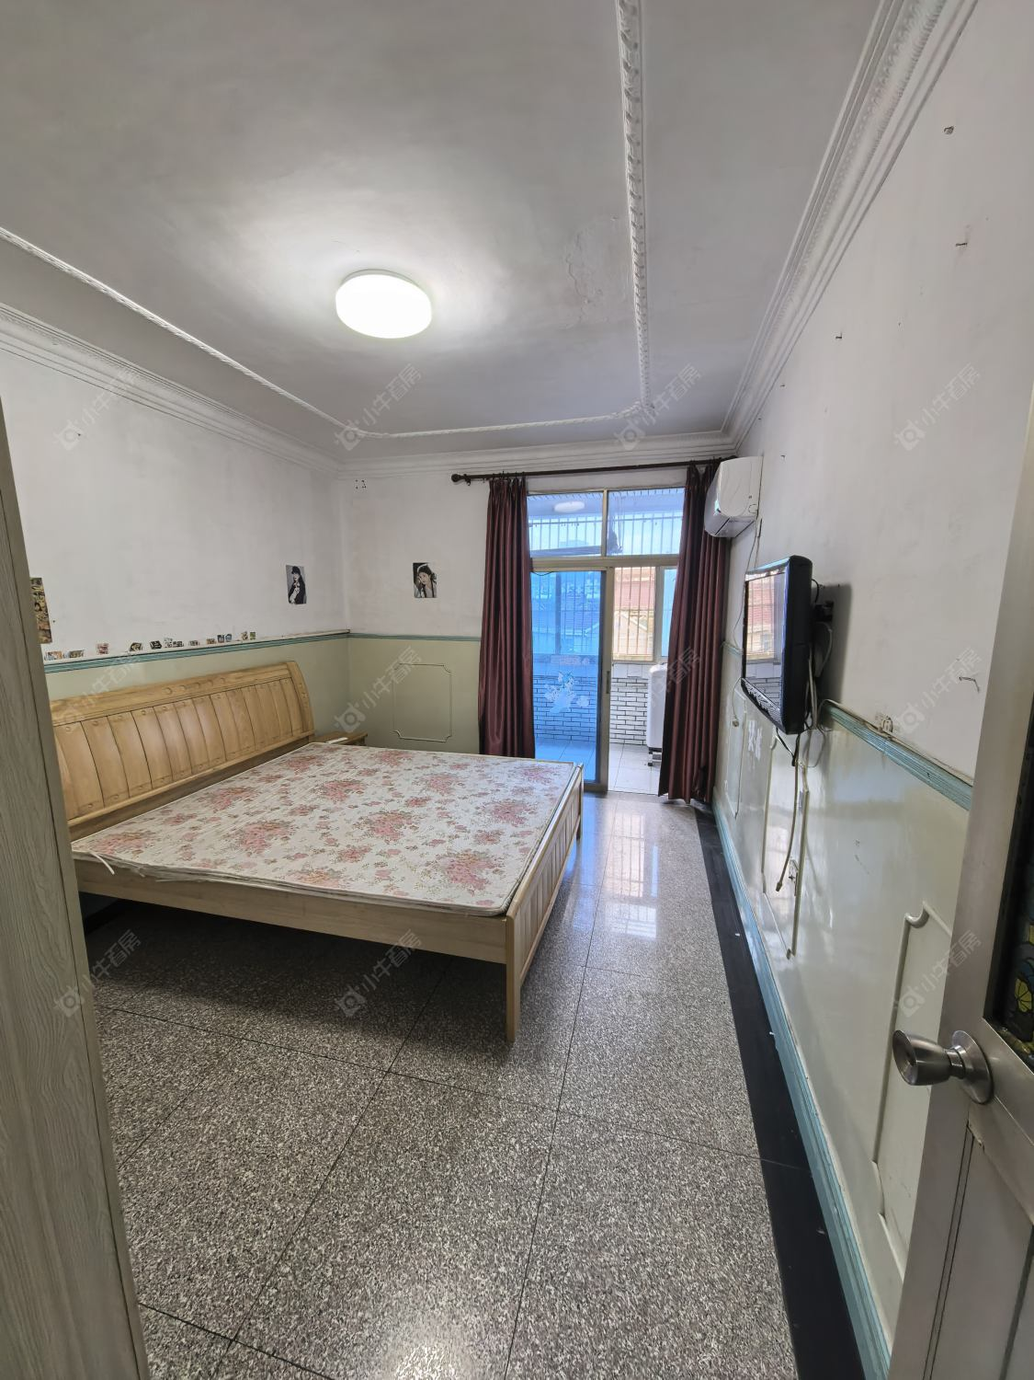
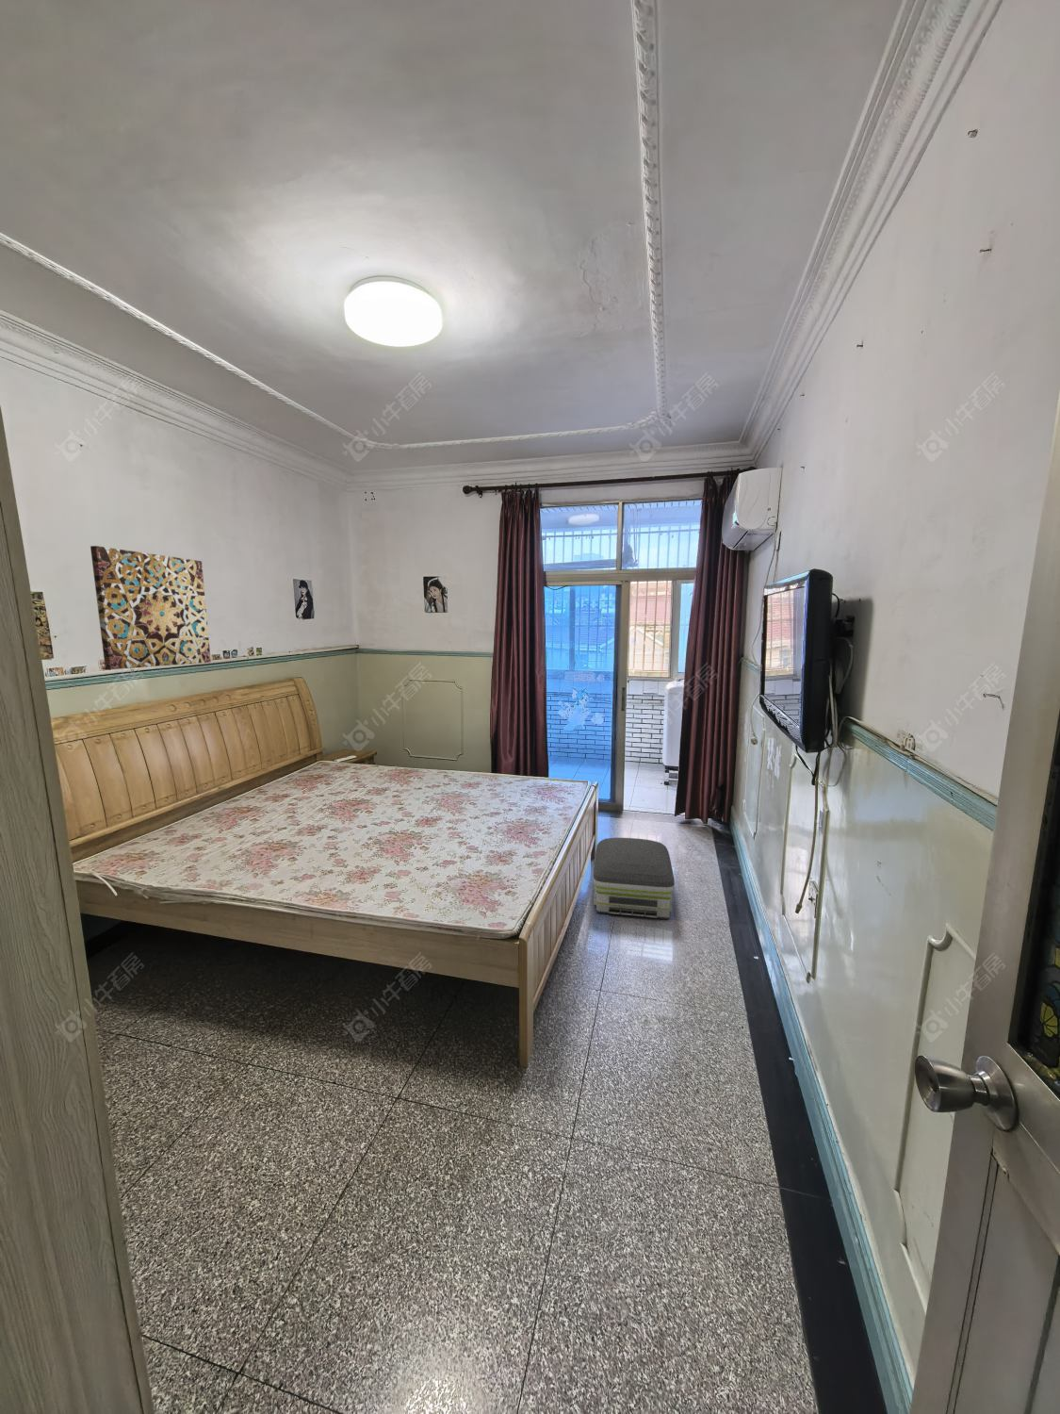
+ air purifier [591,837,676,920]
+ wall art [89,544,212,670]
